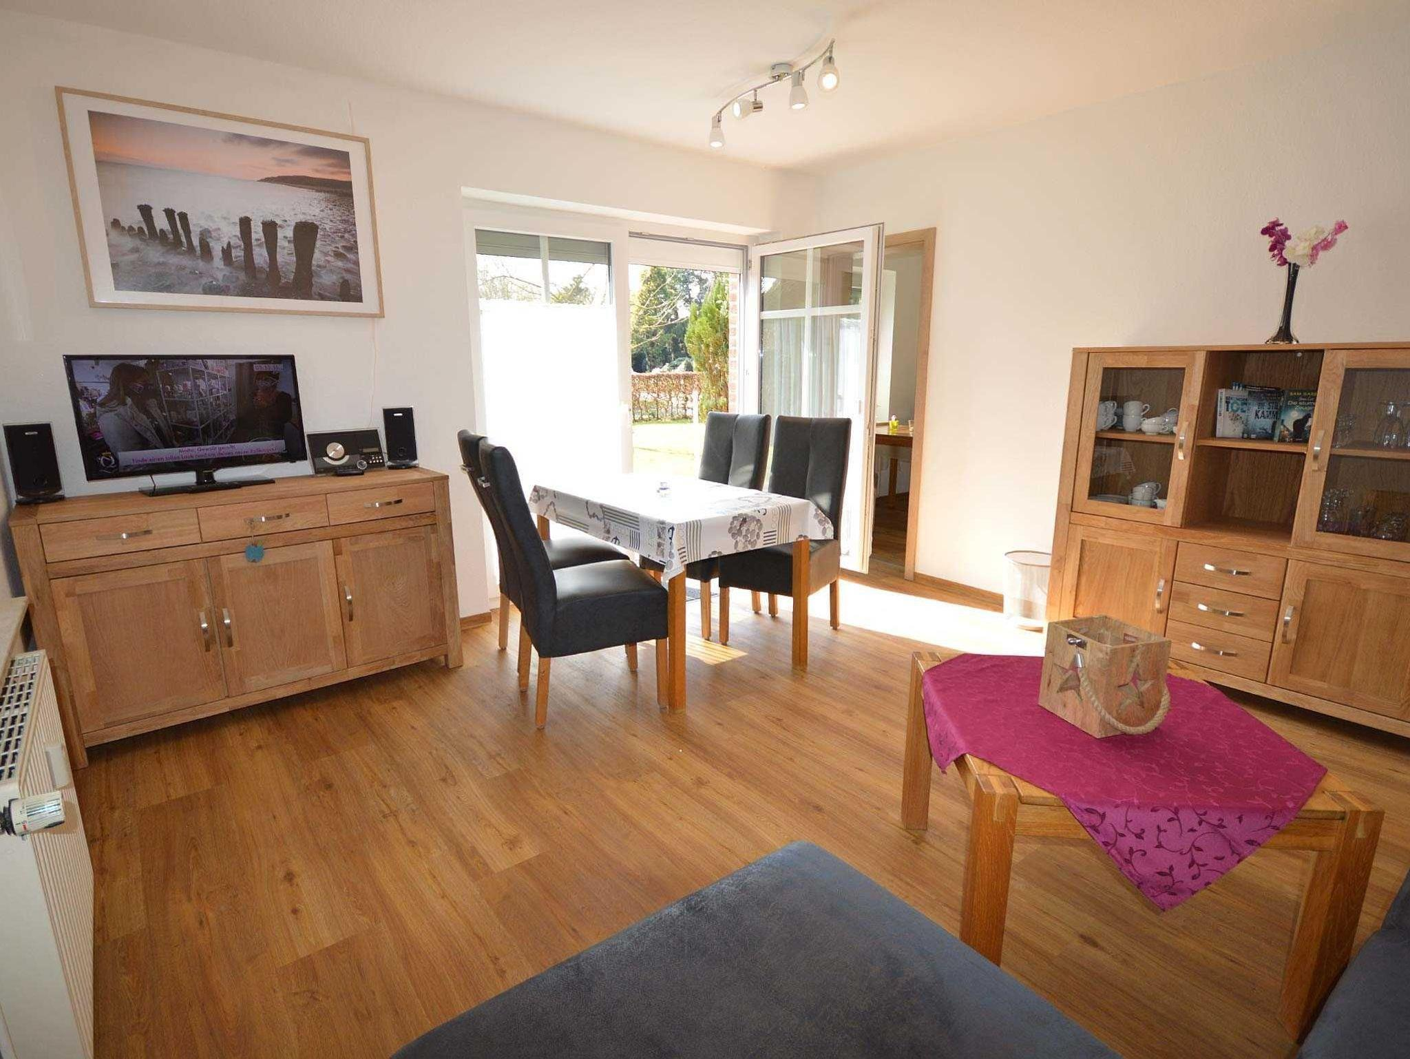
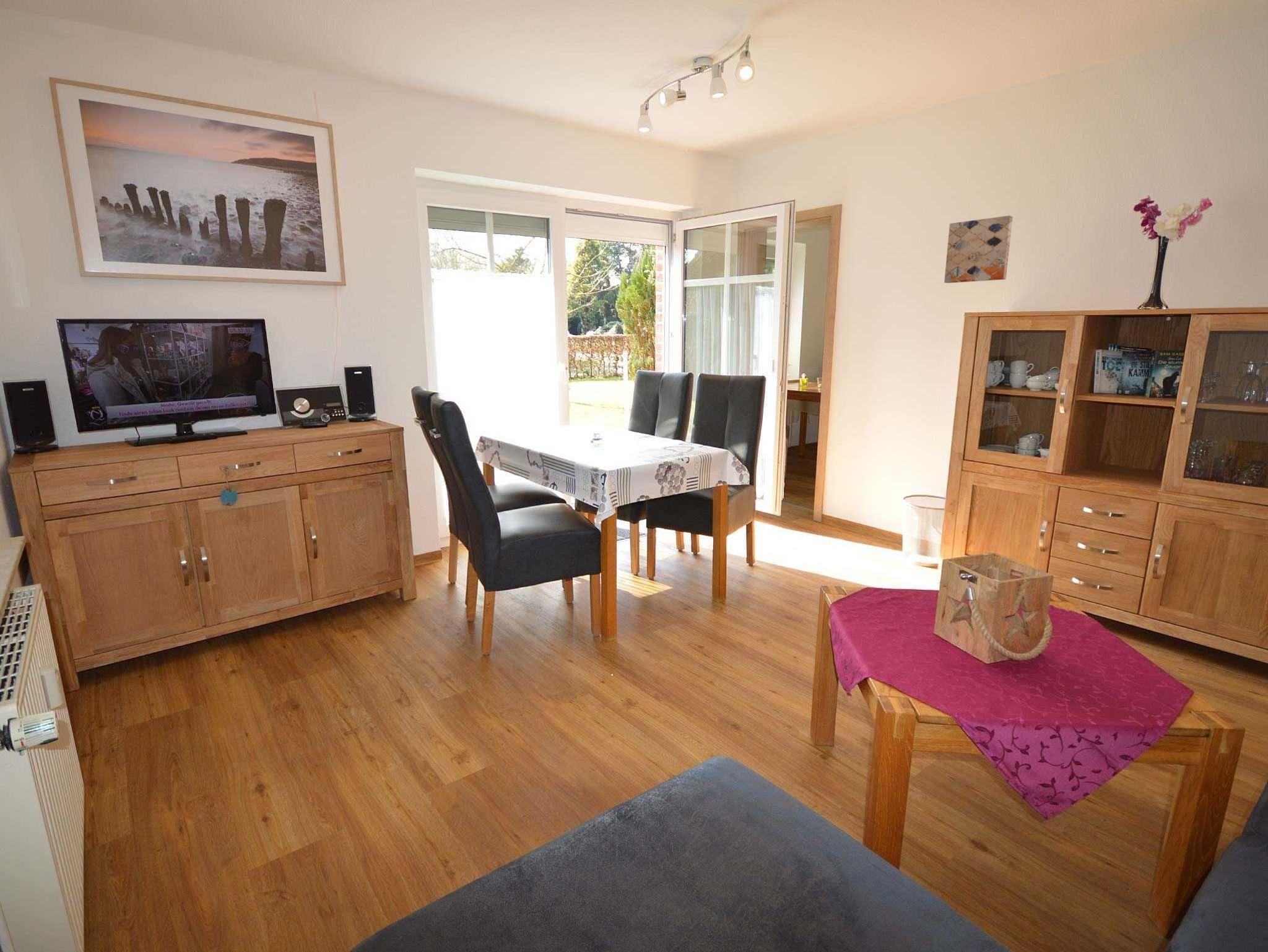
+ wall art [944,215,1014,283]
